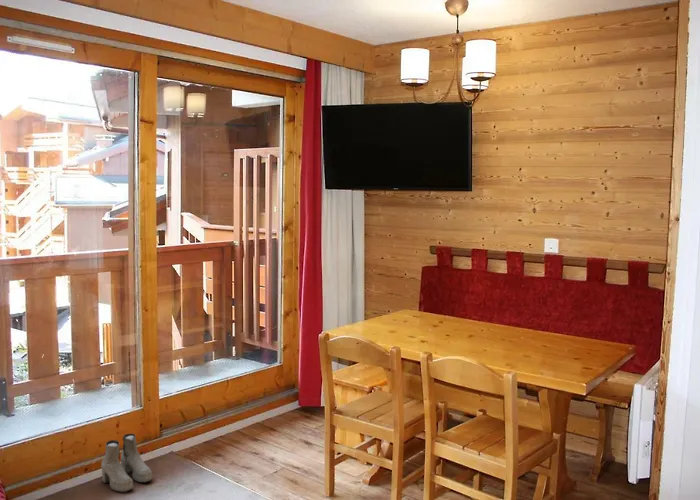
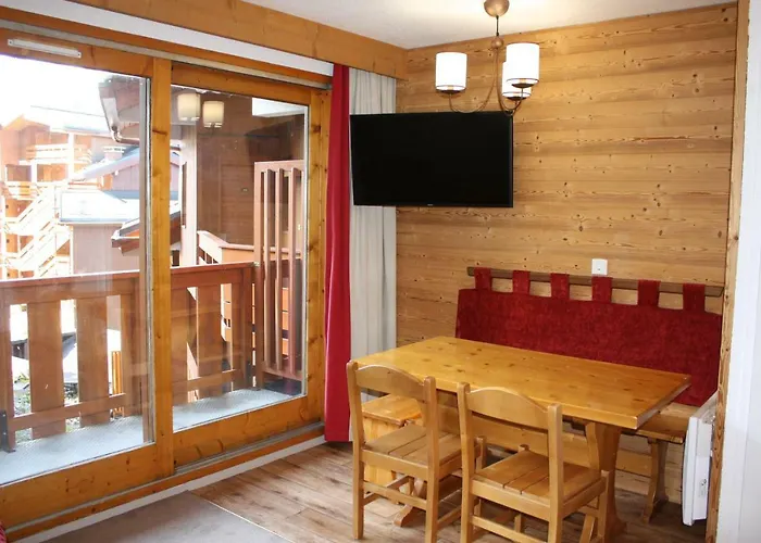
- boots [100,433,153,493]
